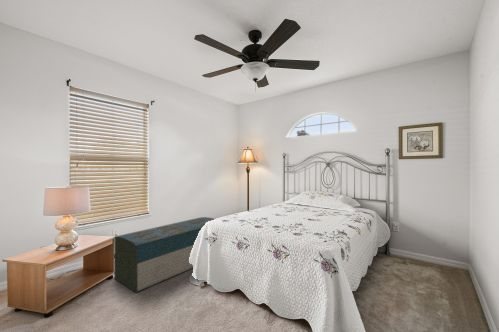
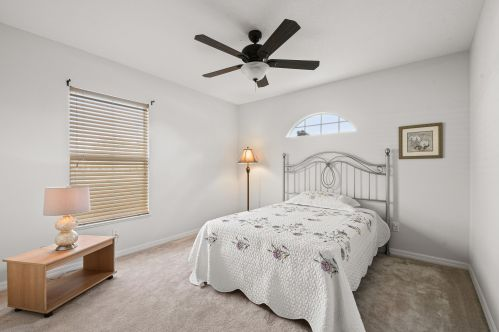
- storage bench [113,216,215,294]
